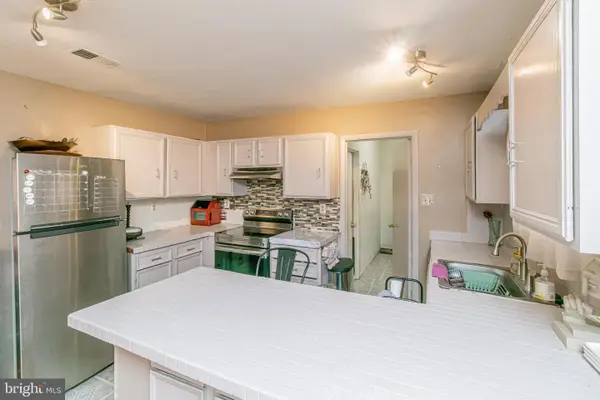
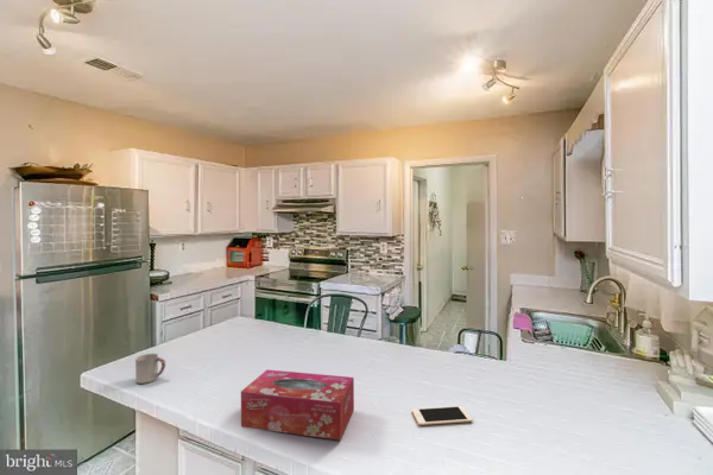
+ tissue box [240,368,355,442]
+ cell phone [411,405,474,426]
+ cup [134,353,166,385]
